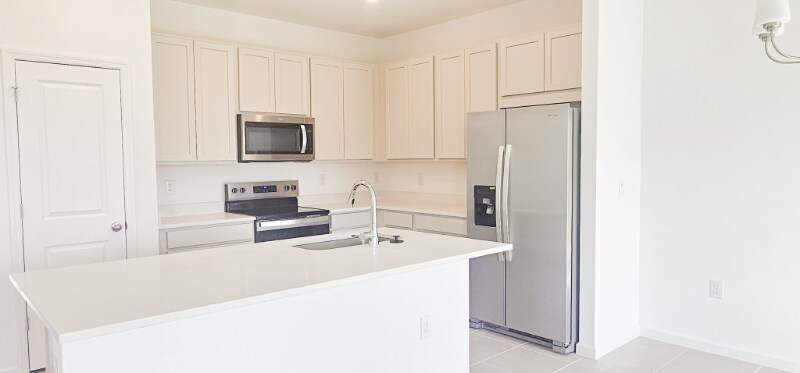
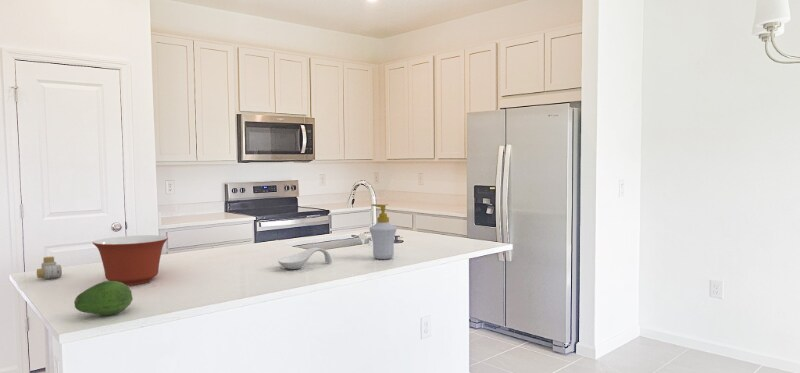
+ spoon rest [277,247,333,270]
+ pill bottle [36,256,63,280]
+ soap bottle [368,203,398,260]
+ fruit [73,280,134,316]
+ mixing bowl [92,234,169,287]
